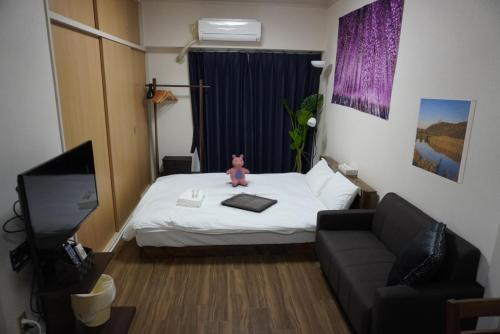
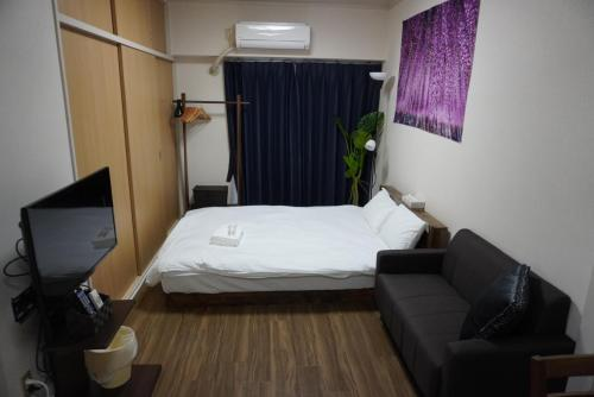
- serving tray [220,191,278,213]
- teddy bear [225,154,250,187]
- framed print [411,97,478,185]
